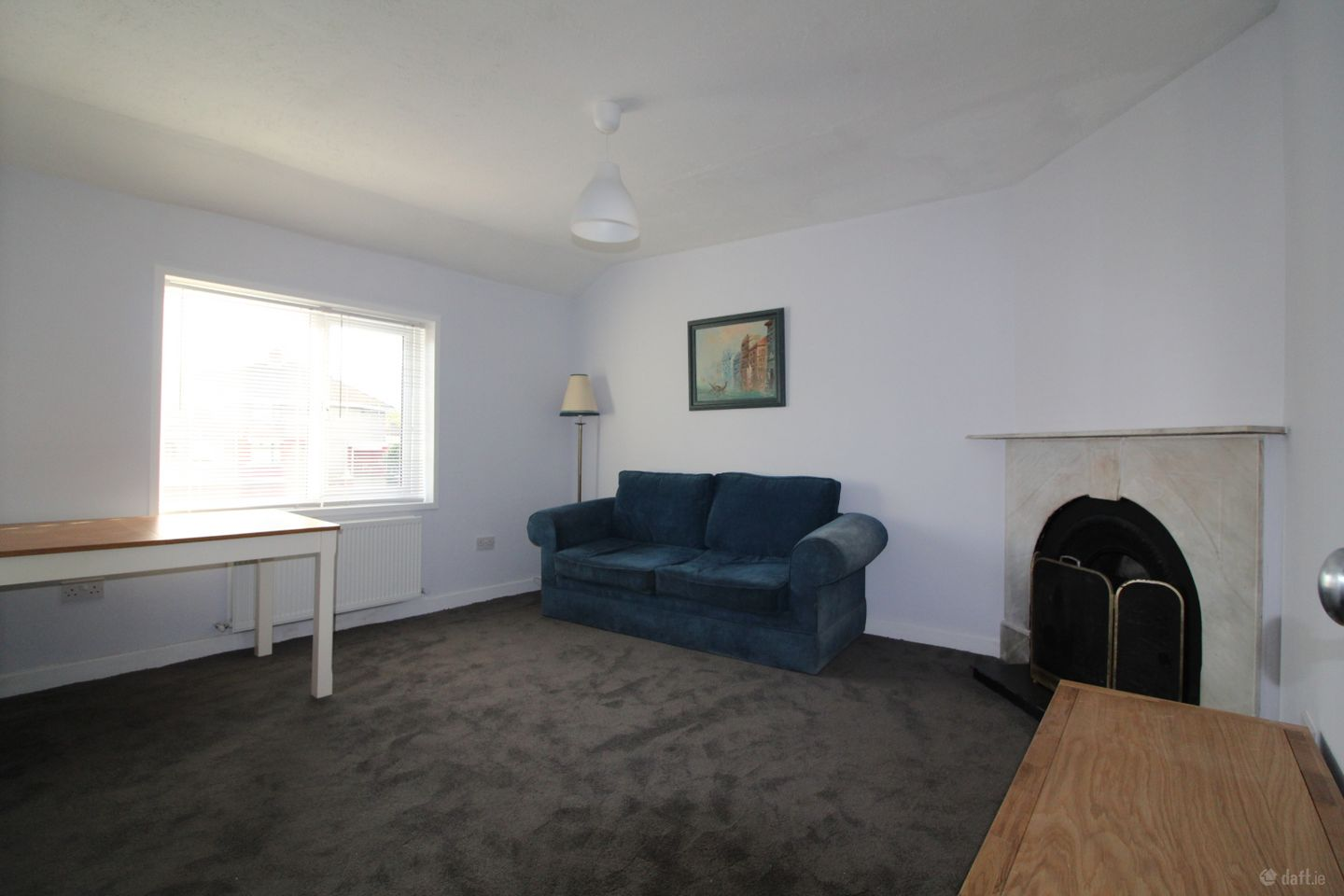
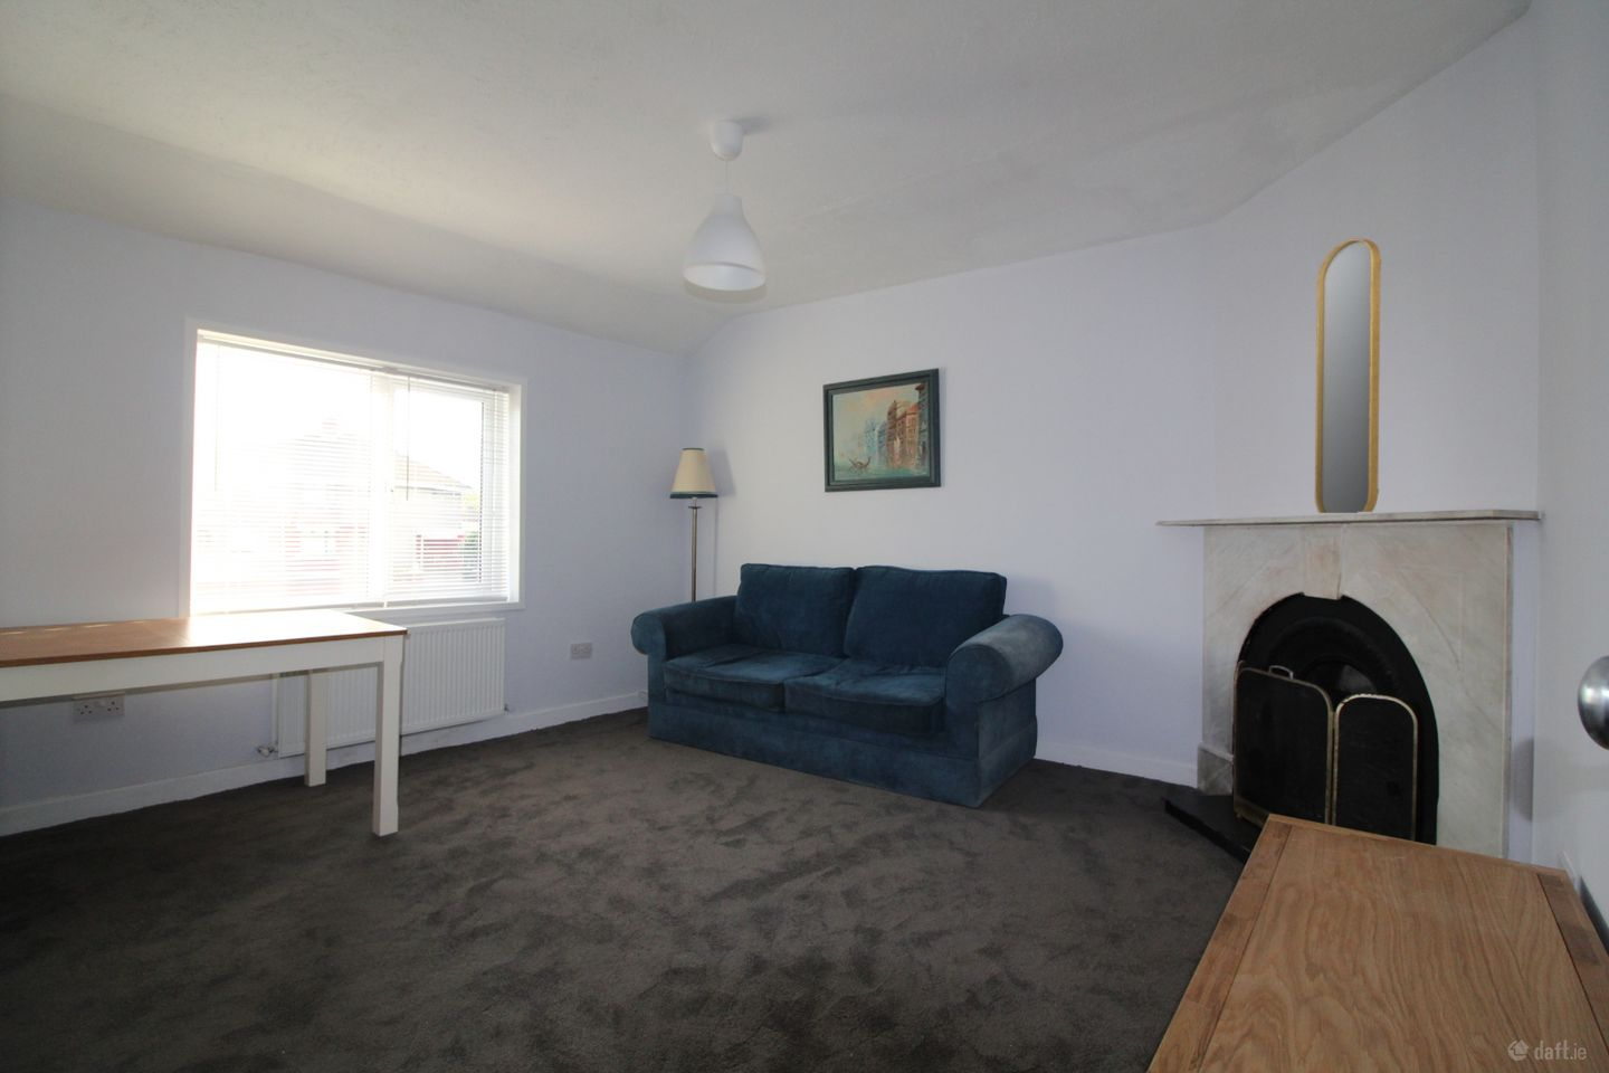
+ home mirror [1314,238,1383,514]
